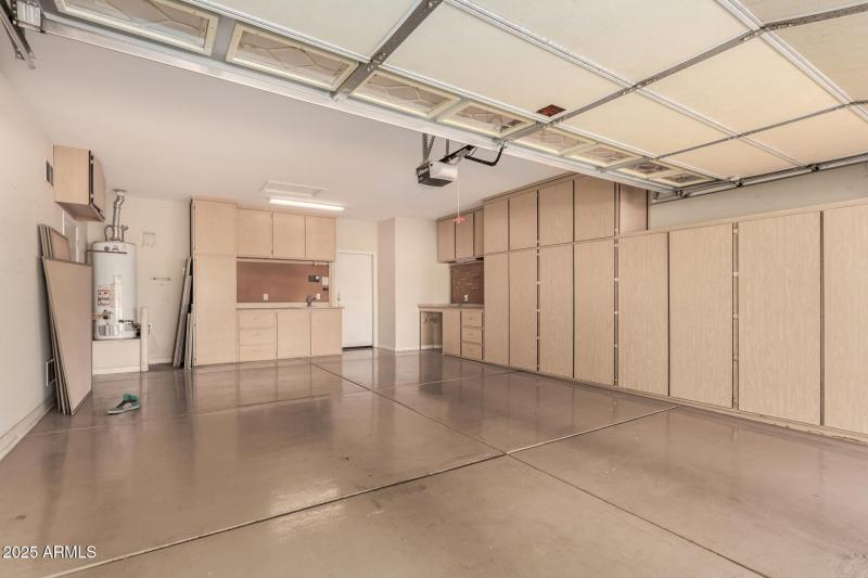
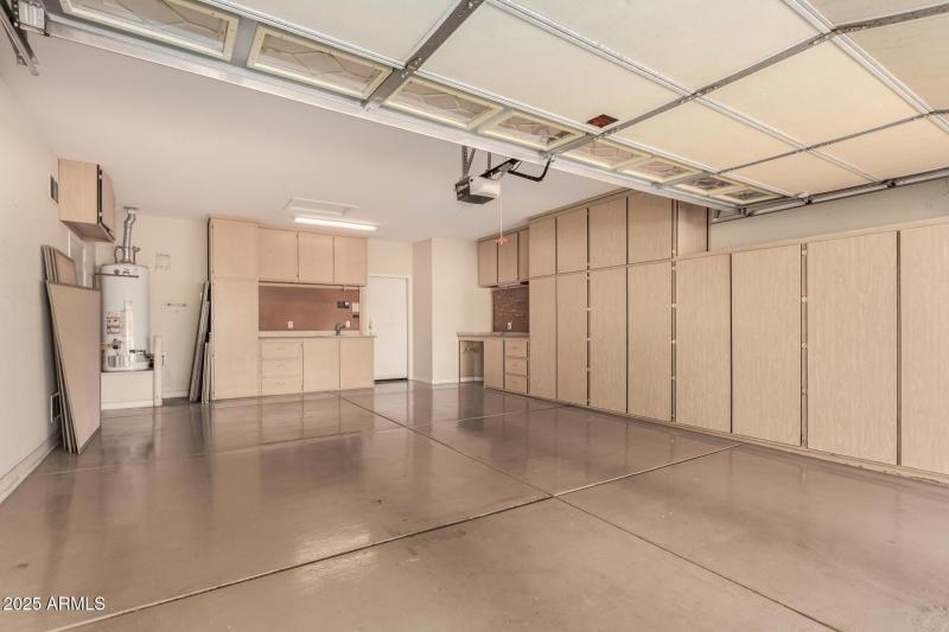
- sneaker [107,393,140,415]
